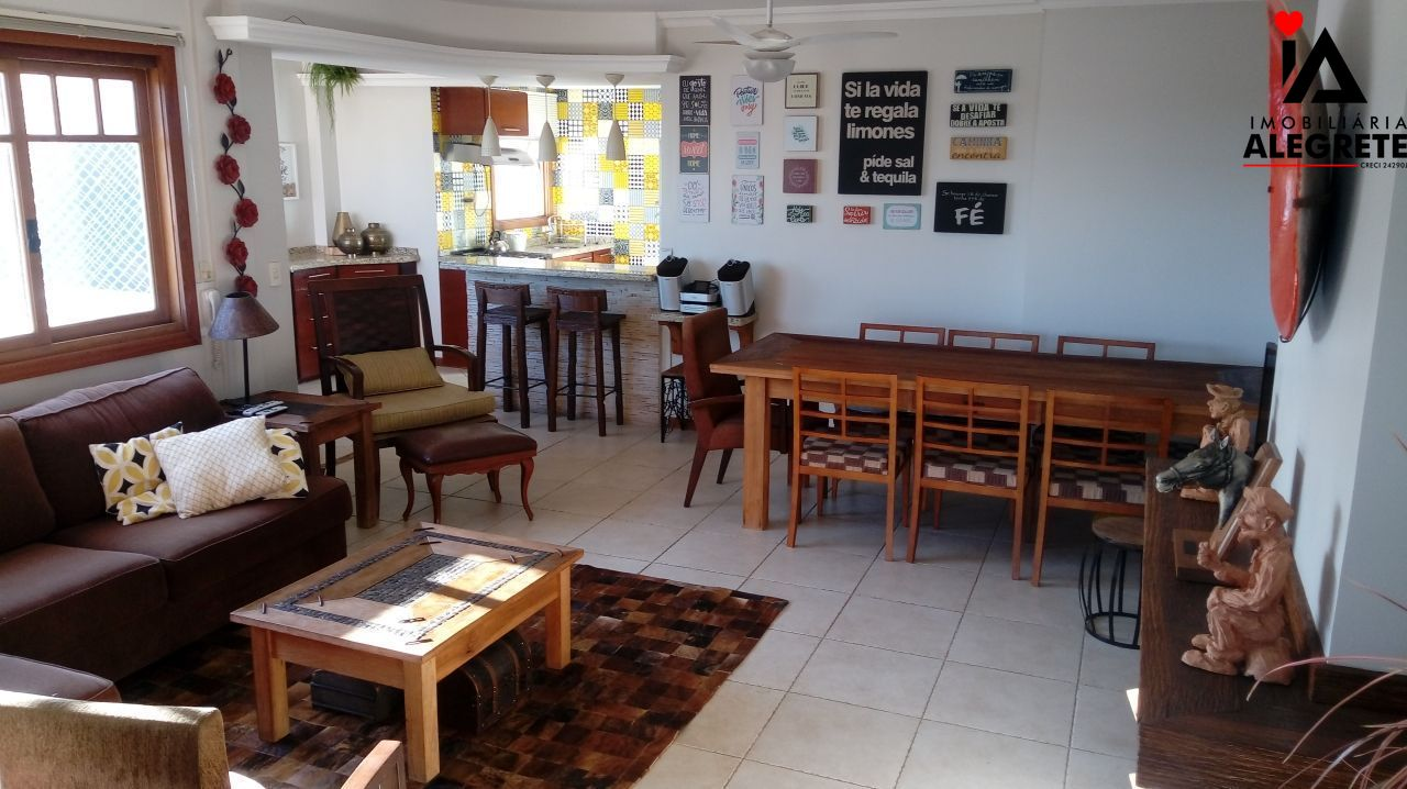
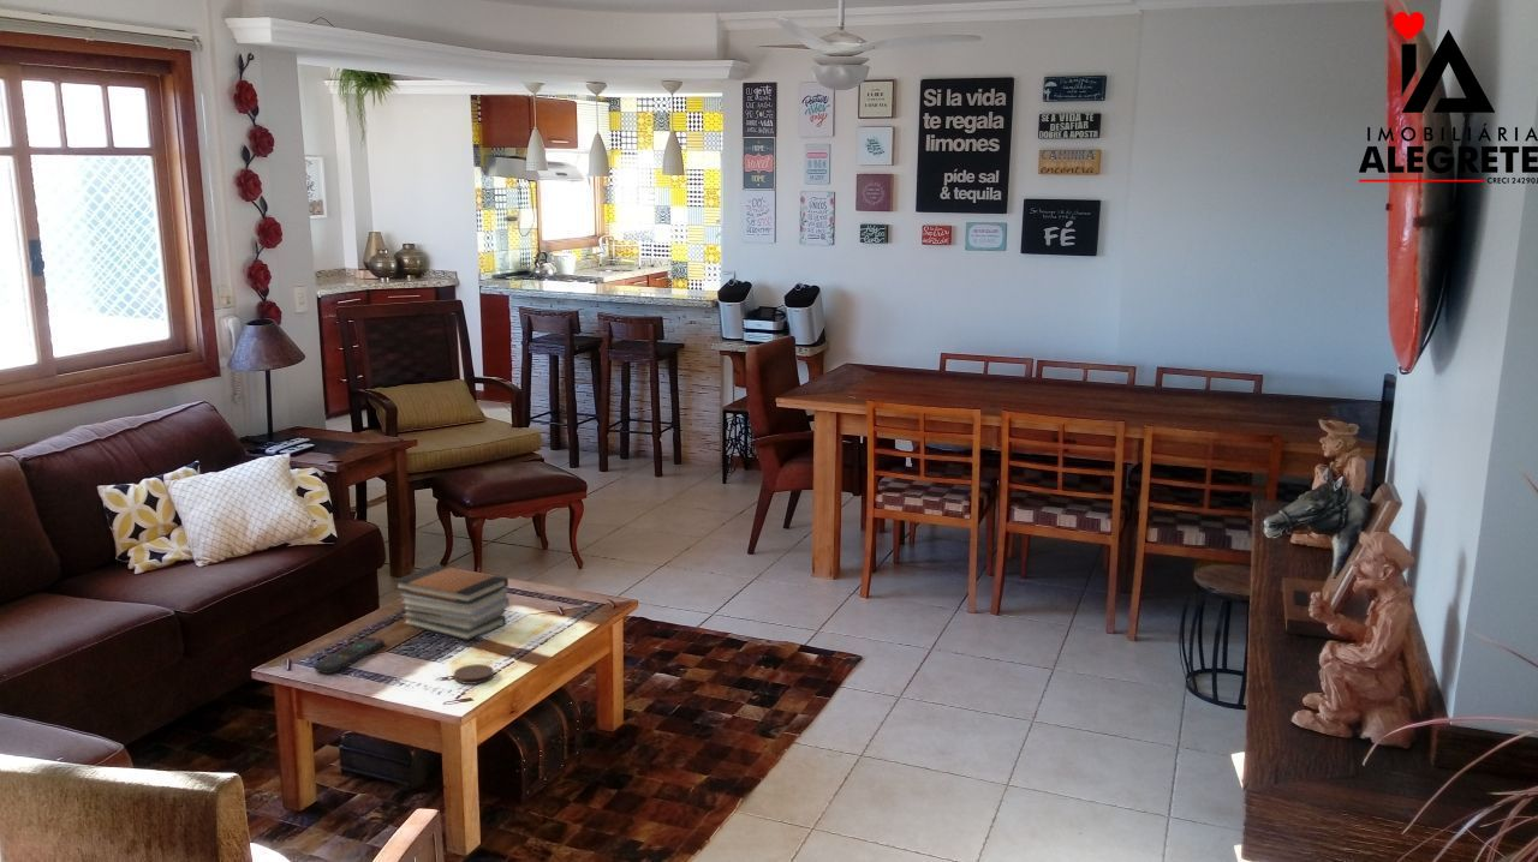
+ book stack [393,563,511,641]
+ remote control [312,636,386,675]
+ coaster [453,663,495,686]
